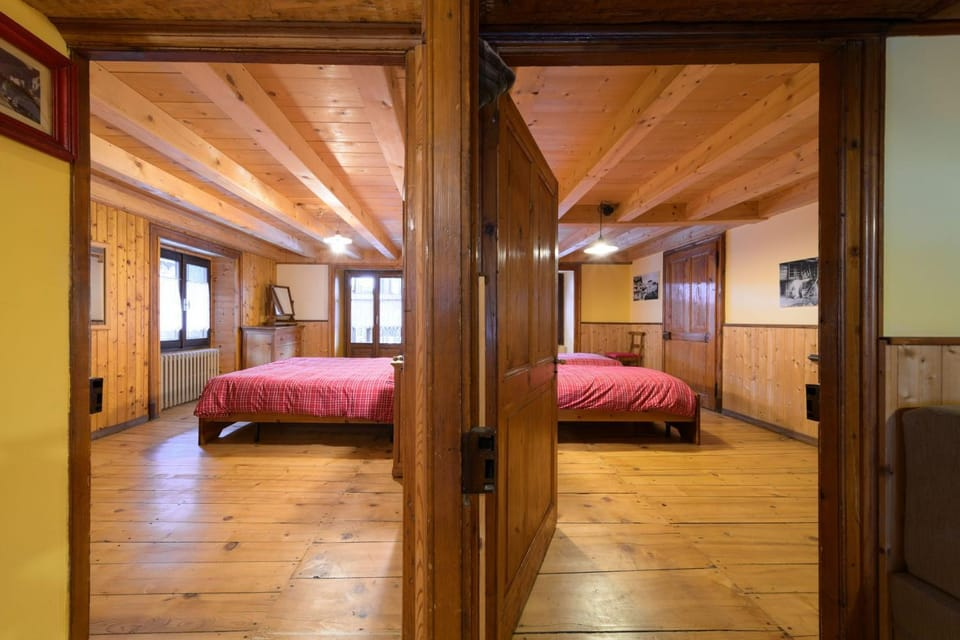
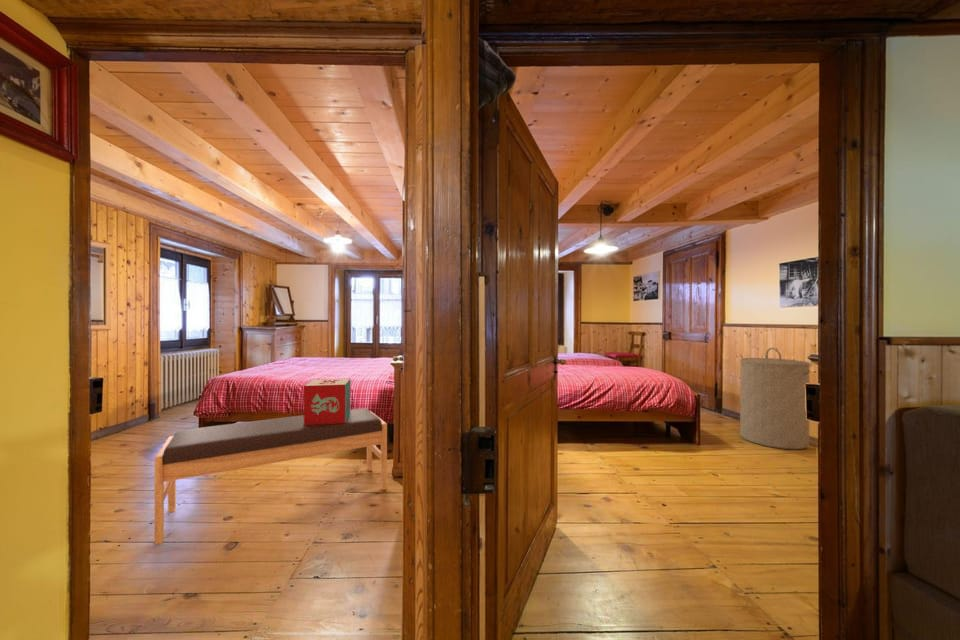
+ laundry hamper [739,347,811,450]
+ bench [153,407,388,546]
+ decorative box [303,378,351,425]
